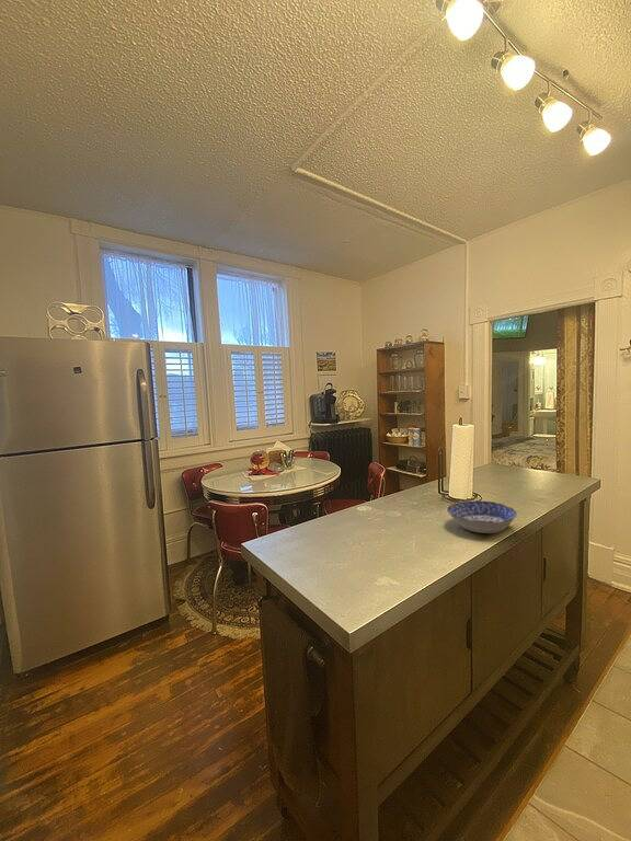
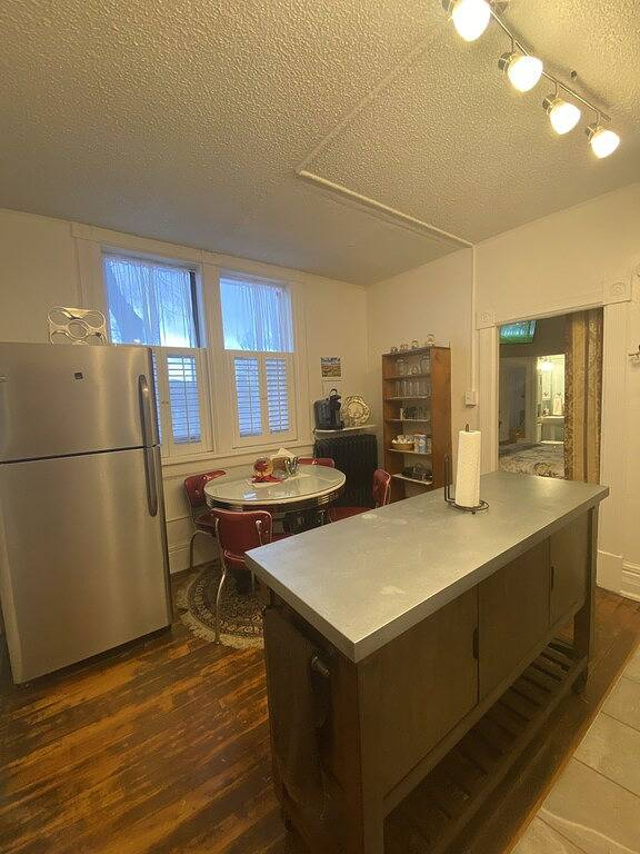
- bowl [446,499,518,534]
